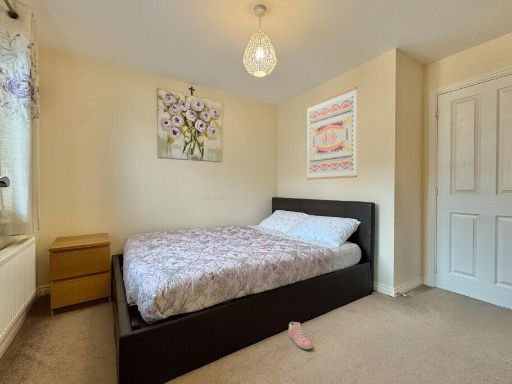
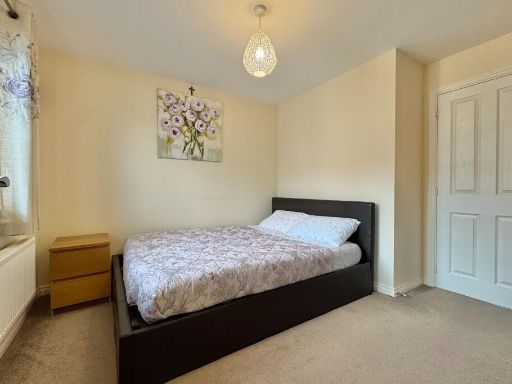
- sneaker [287,321,313,350]
- wall art [306,86,358,181]
